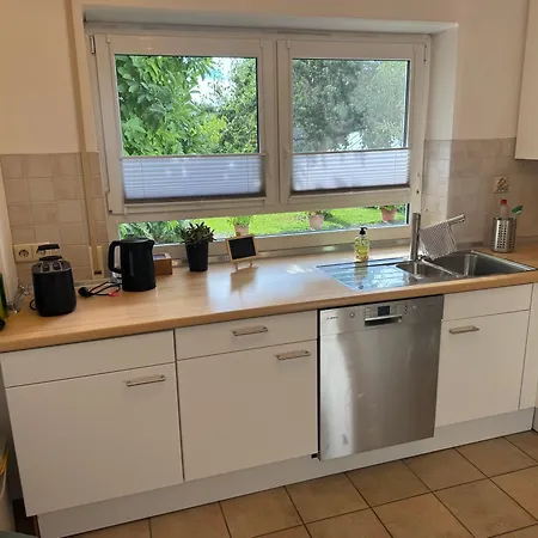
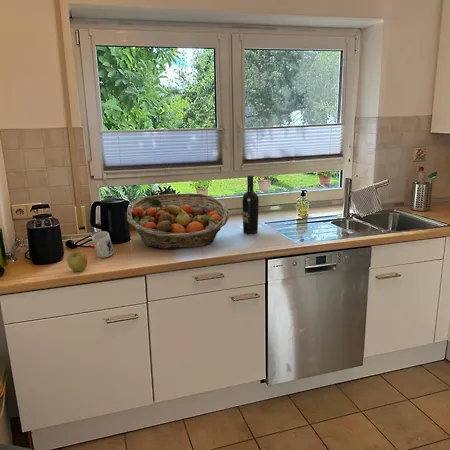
+ fruit basket [126,192,230,250]
+ apple [66,250,88,272]
+ mug [91,230,115,259]
+ wine bottle [241,175,260,235]
